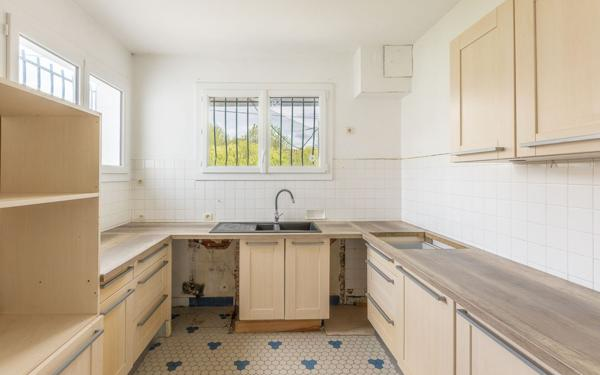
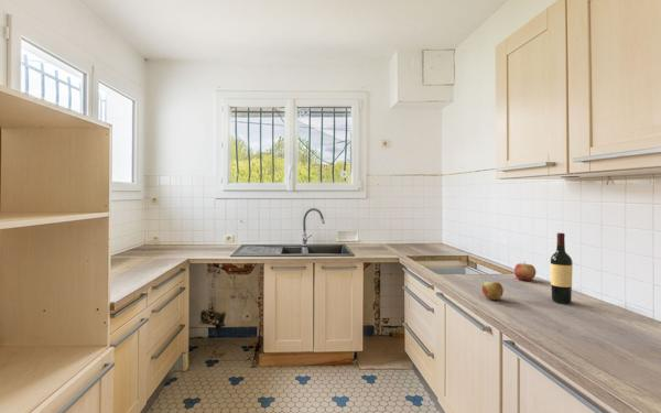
+ apple [481,281,505,301]
+ apple [513,260,538,282]
+ wine bottle [550,232,574,304]
